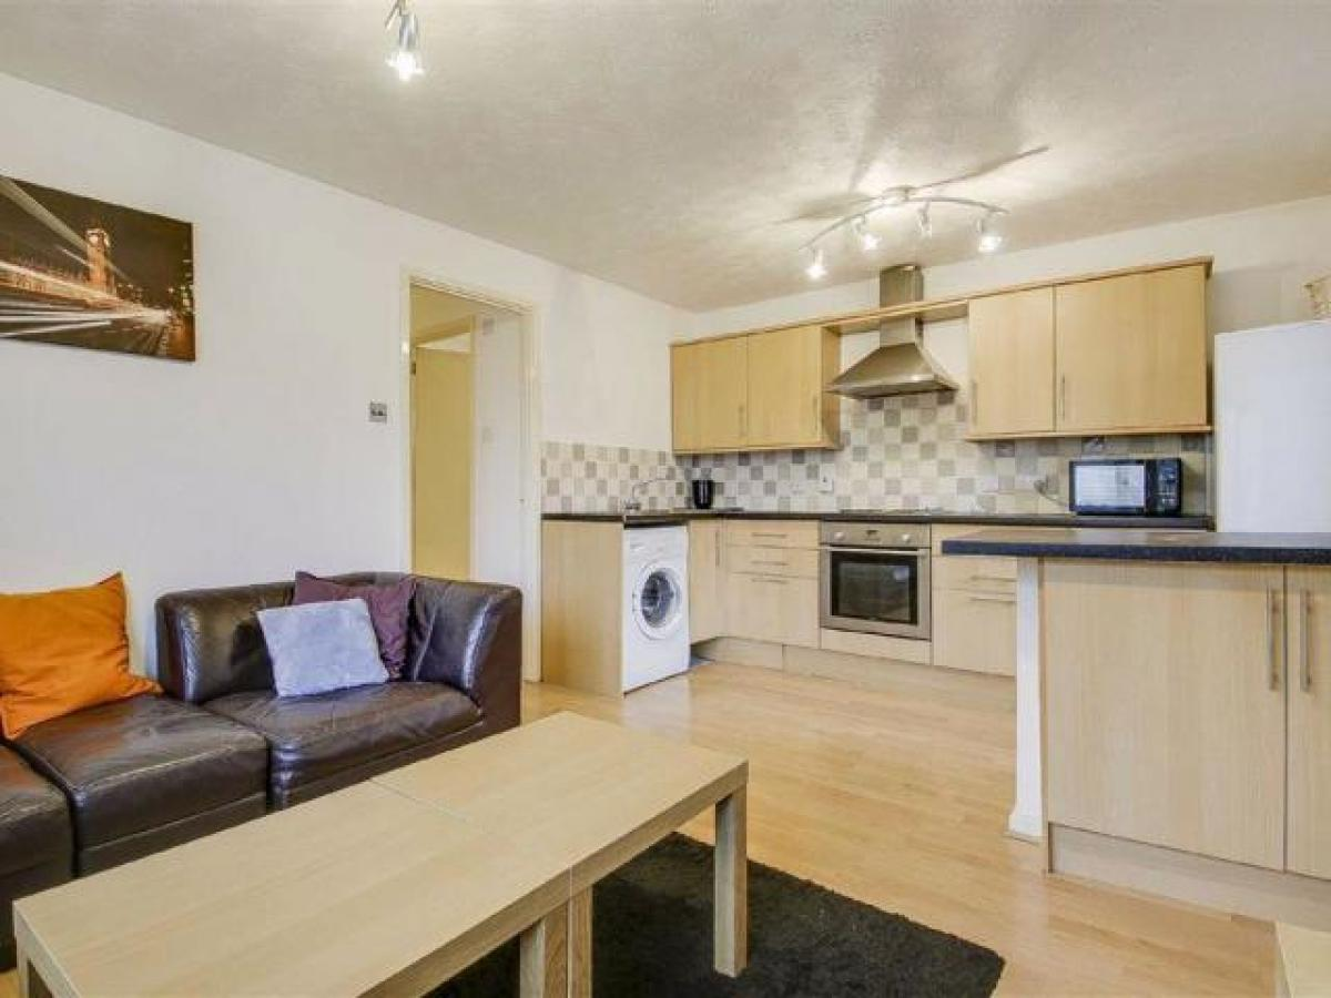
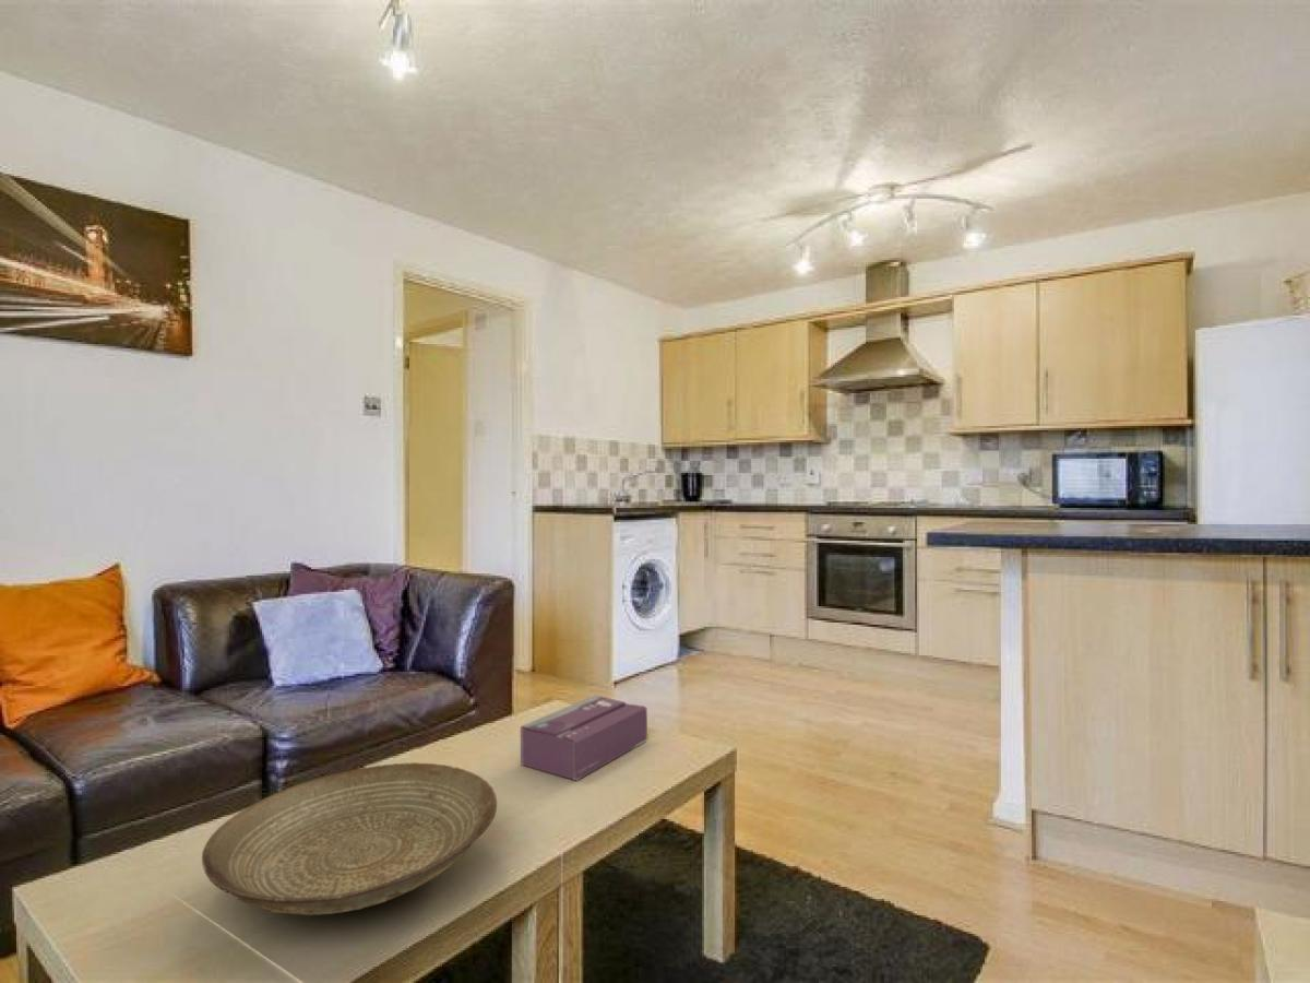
+ decorative bowl [201,761,498,916]
+ tissue box [520,694,648,781]
